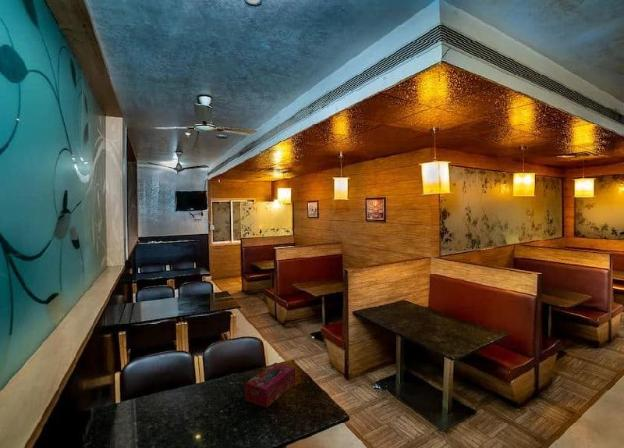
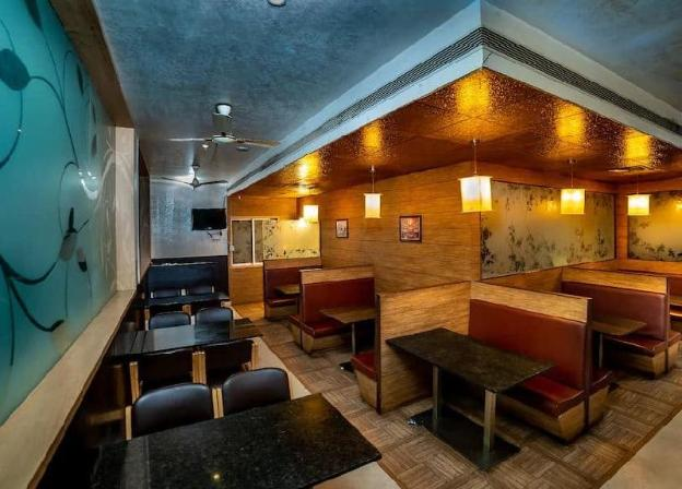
- tissue box [244,362,296,409]
